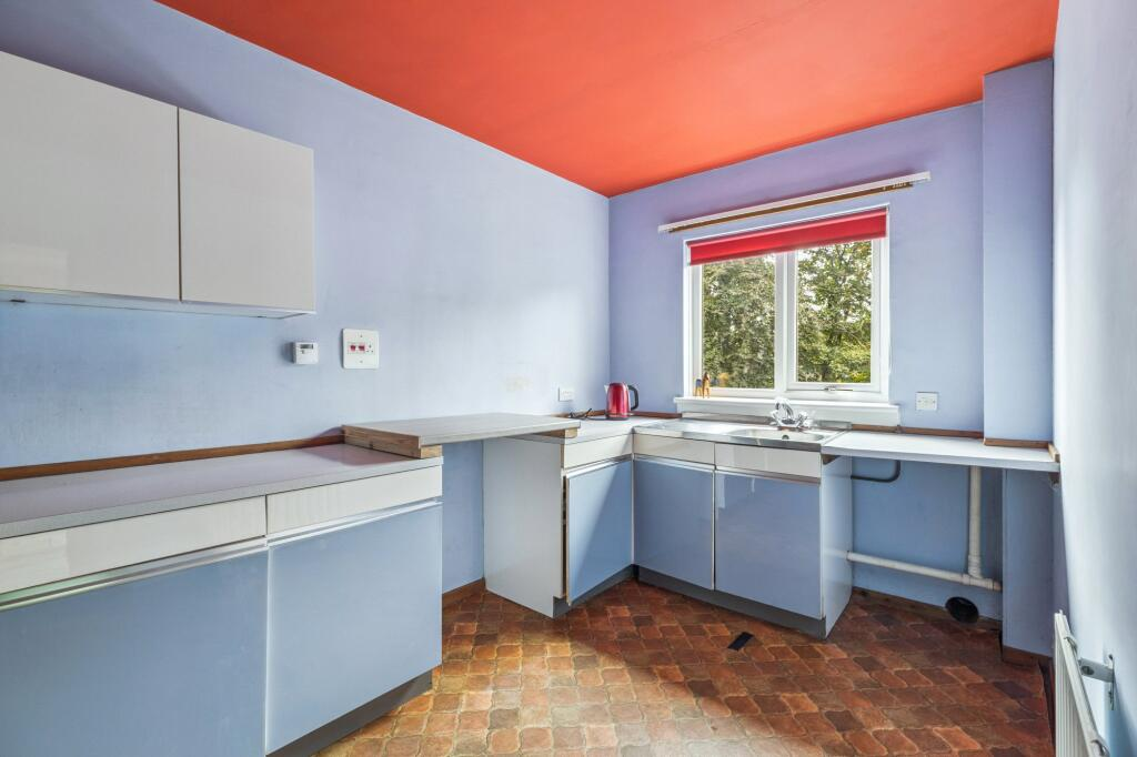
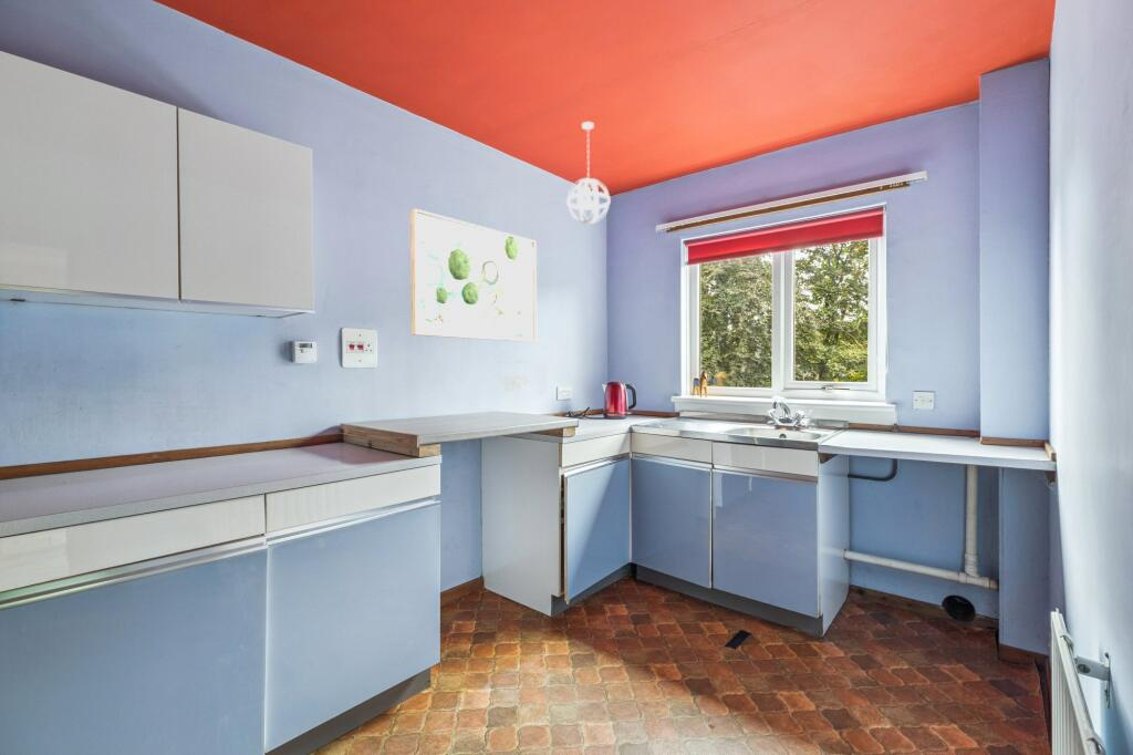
+ wall art [409,207,538,343]
+ pendant light [565,121,612,225]
